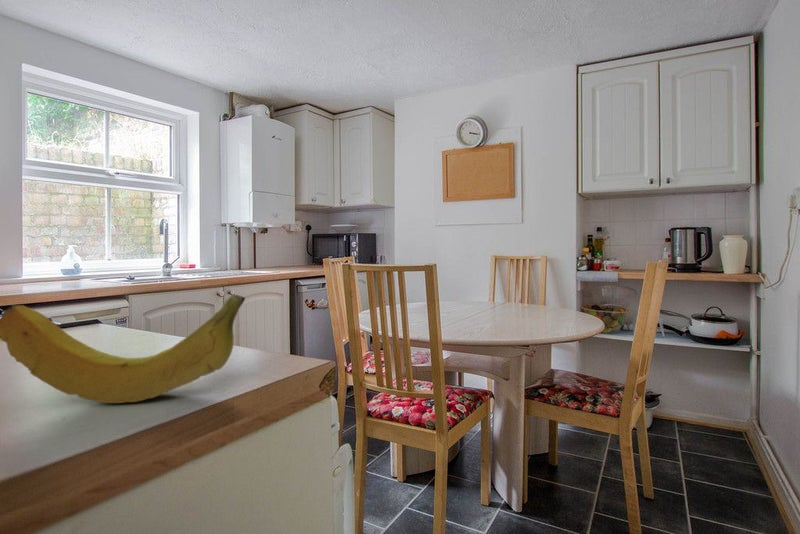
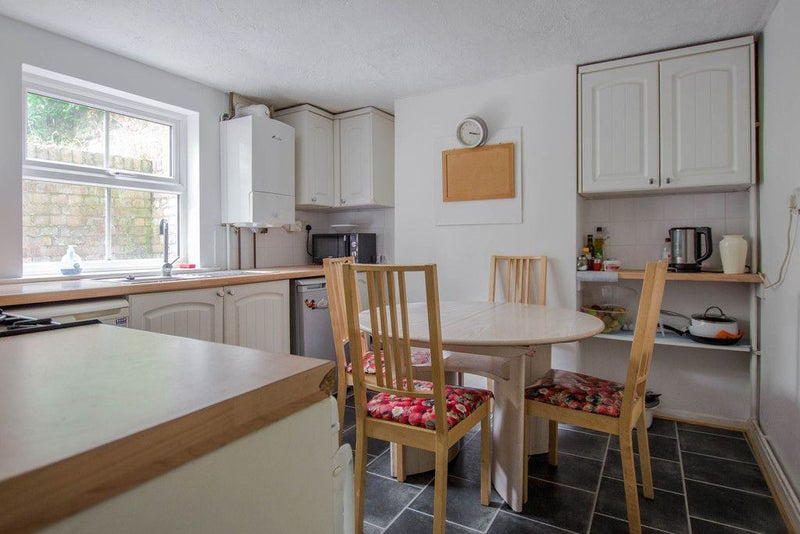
- fruit [0,293,246,404]
